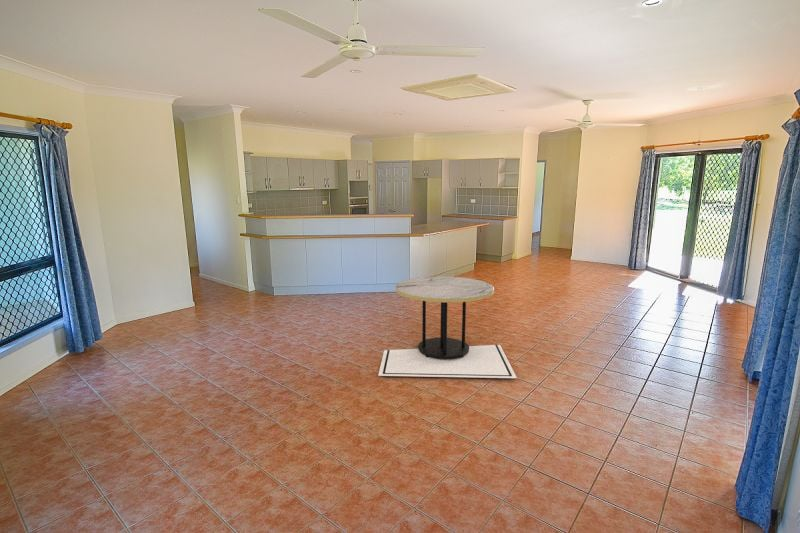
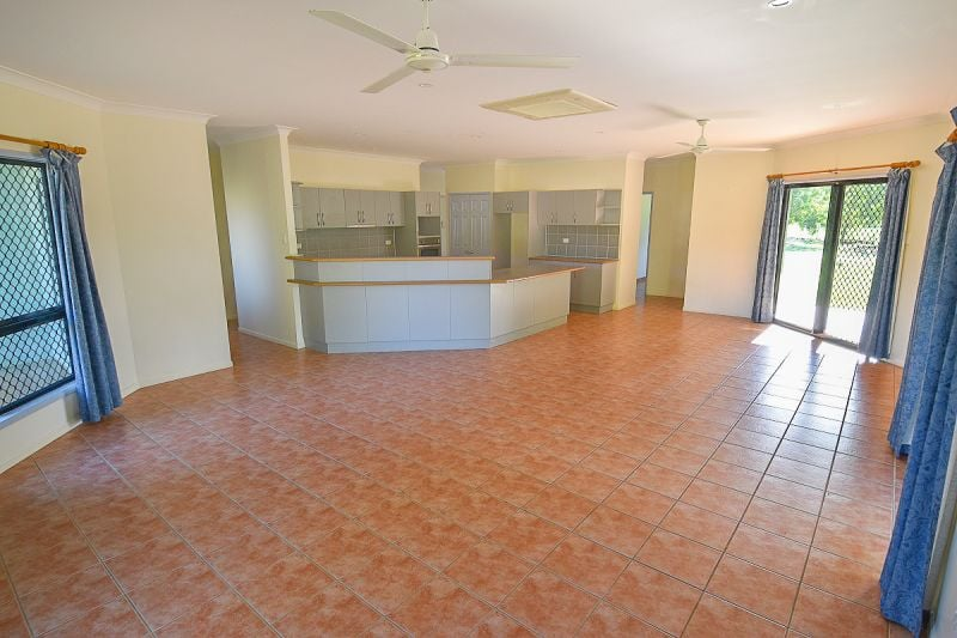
- dining table [377,275,518,379]
